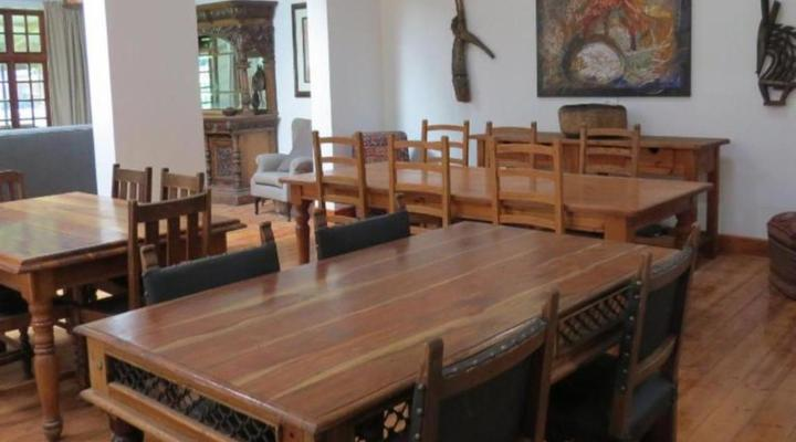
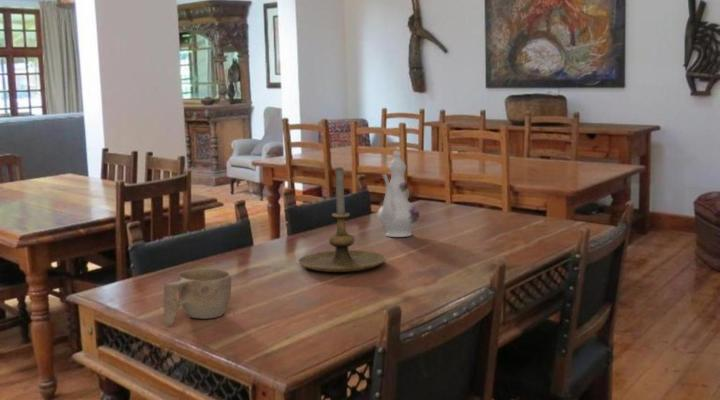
+ candle holder [297,165,387,273]
+ chinaware [376,150,421,238]
+ cup [162,268,232,325]
